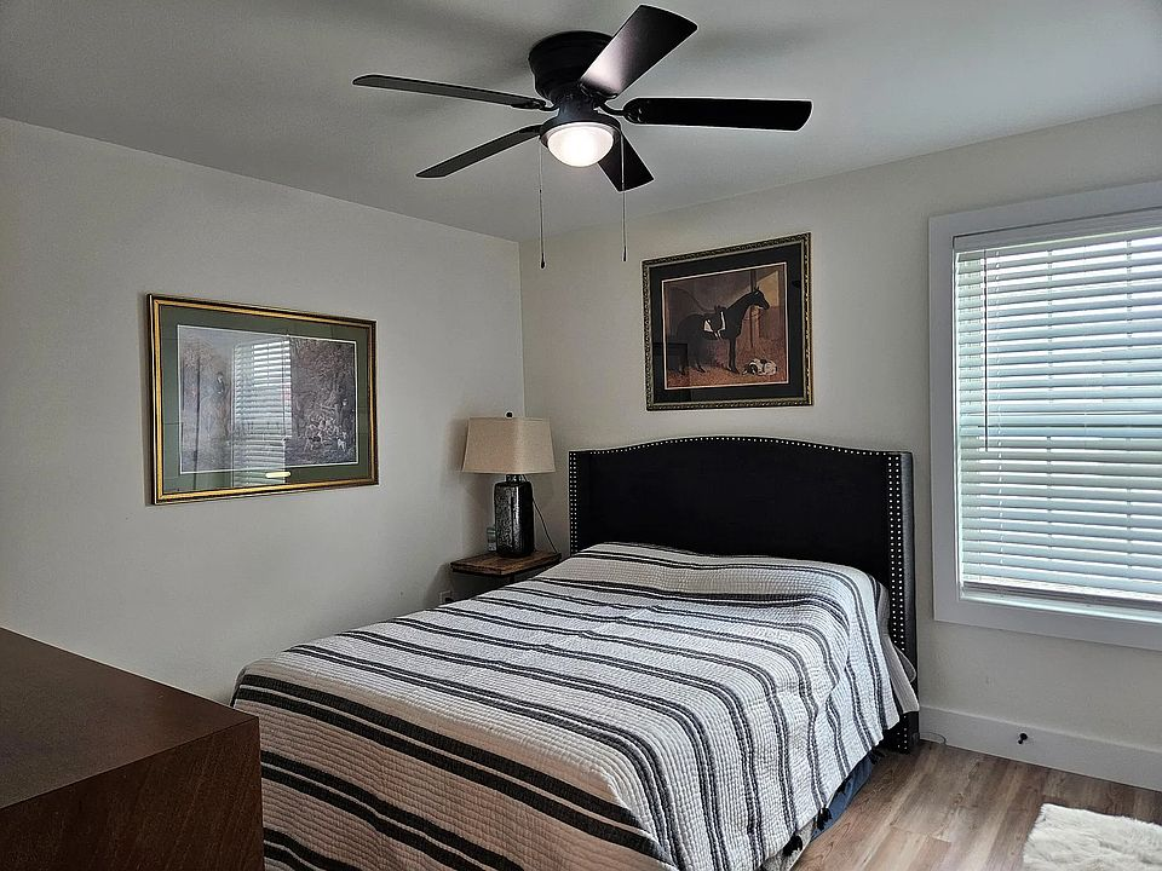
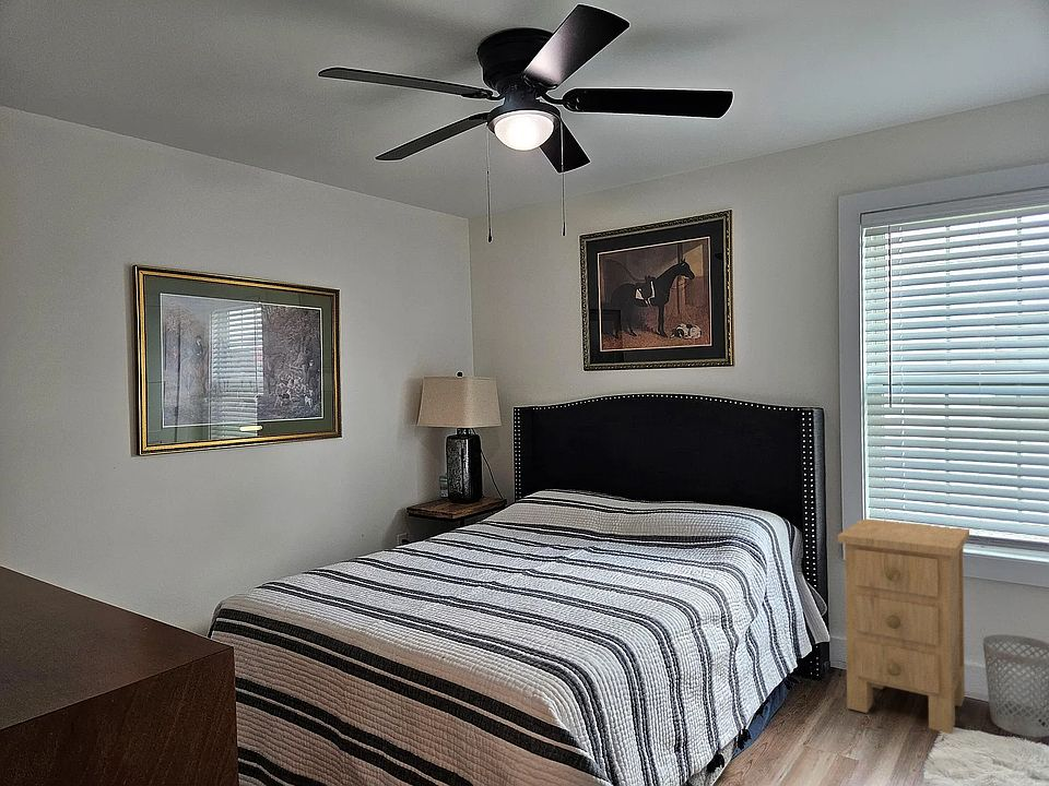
+ nightstand [837,519,970,735]
+ wastebasket [982,633,1049,738]
